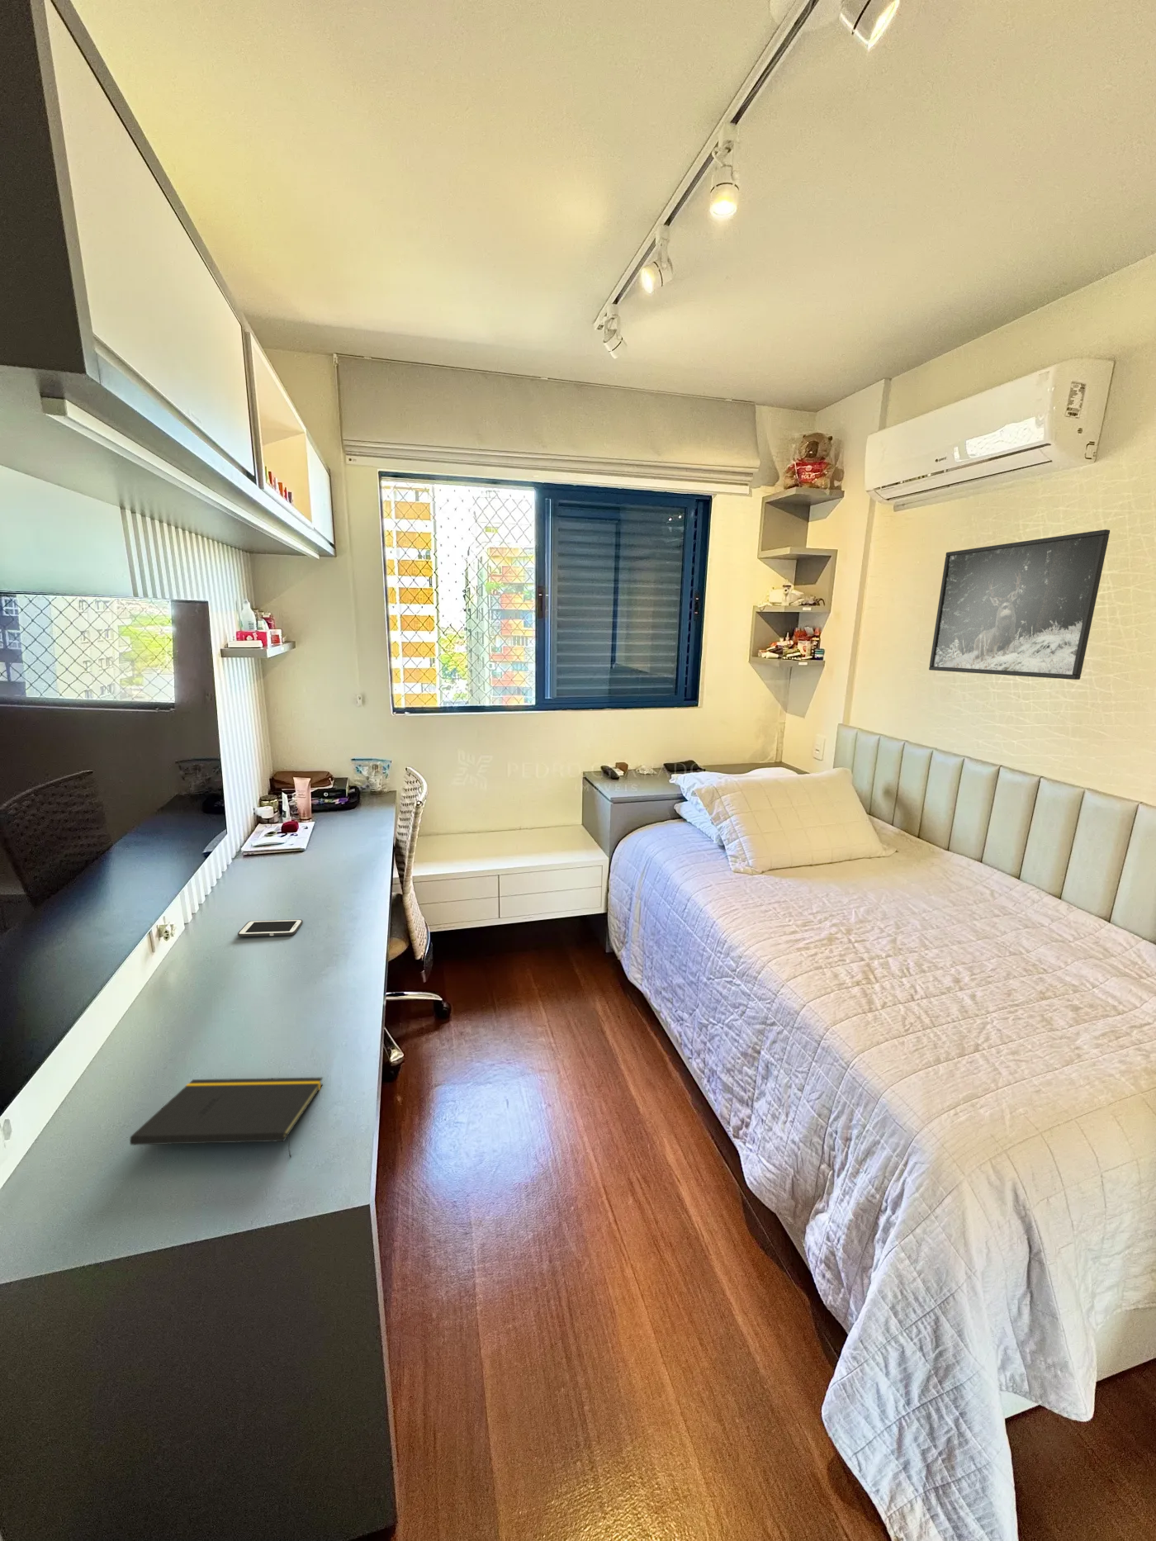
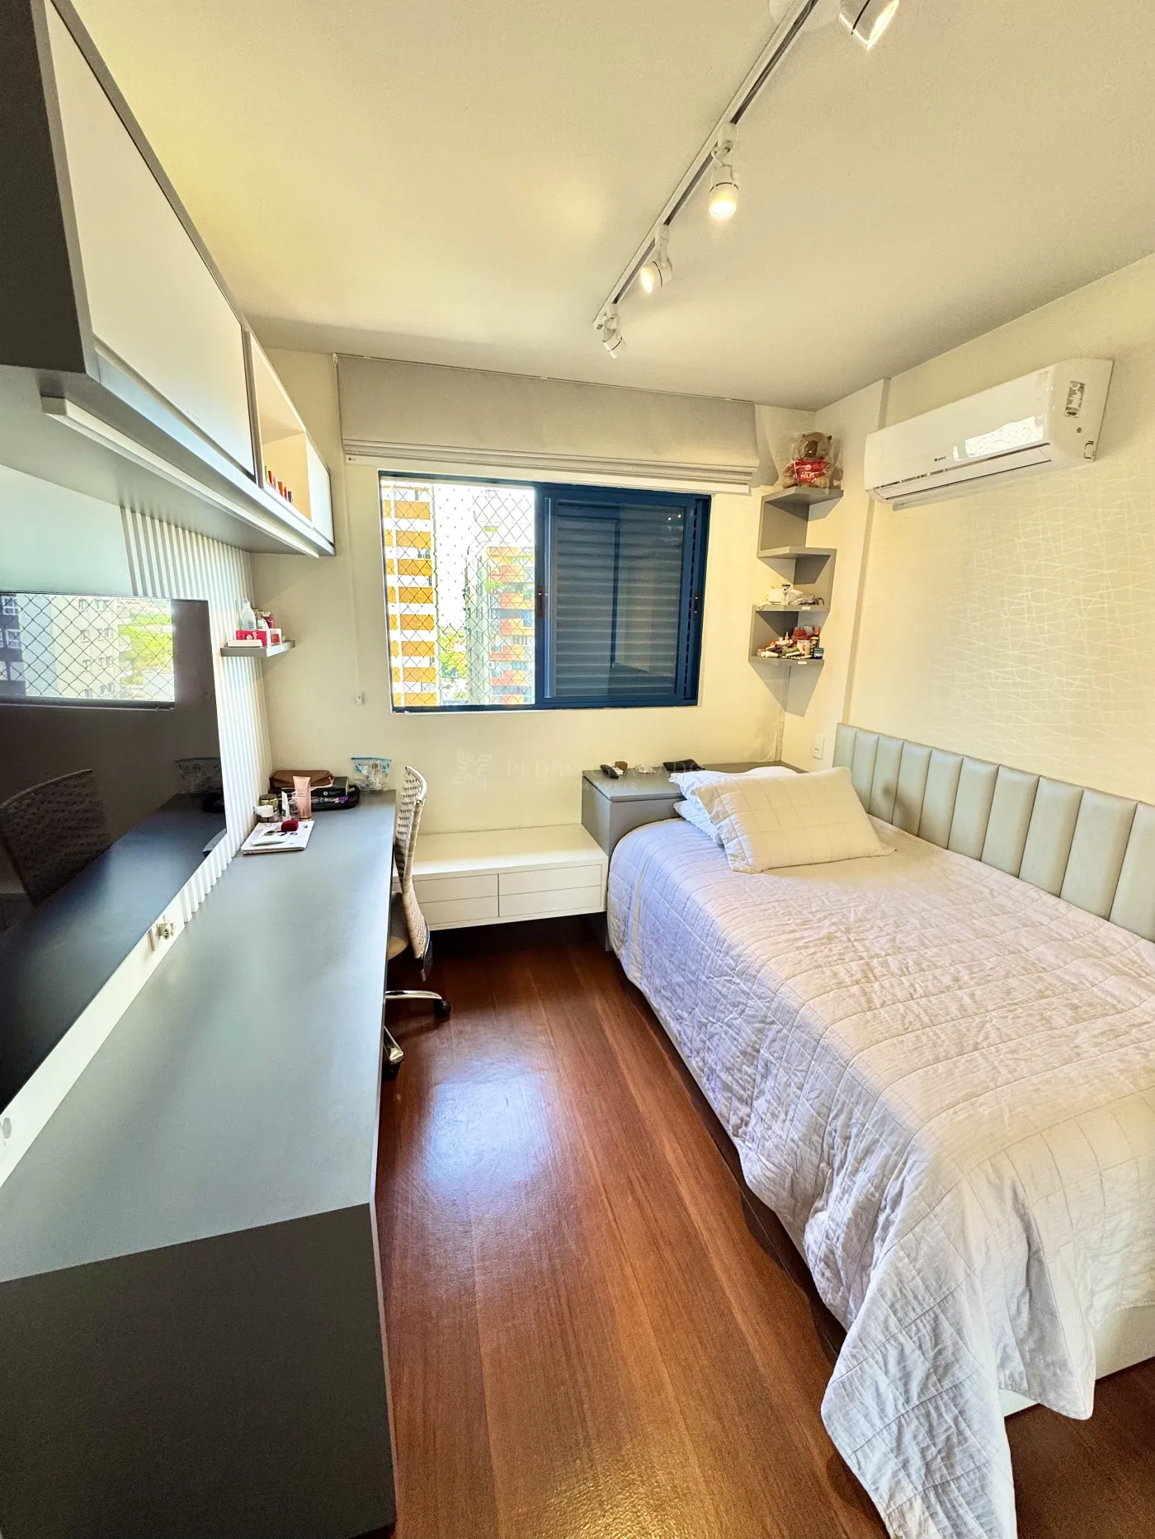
- notepad [129,1077,324,1158]
- cell phone [237,918,304,937]
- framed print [928,528,1111,680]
